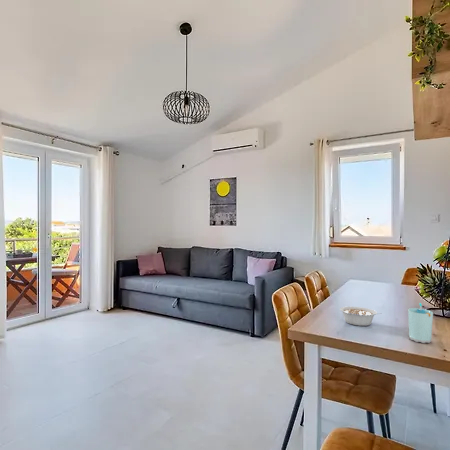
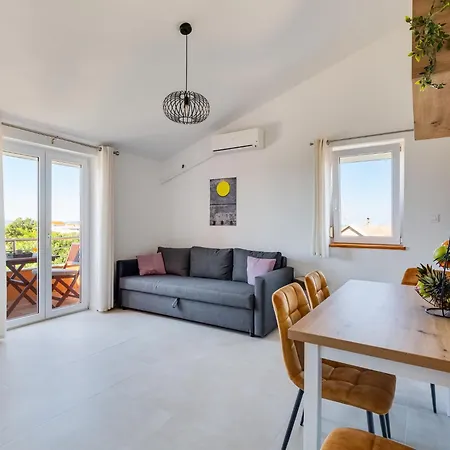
- legume [339,306,382,327]
- cup [407,302,434,344]
